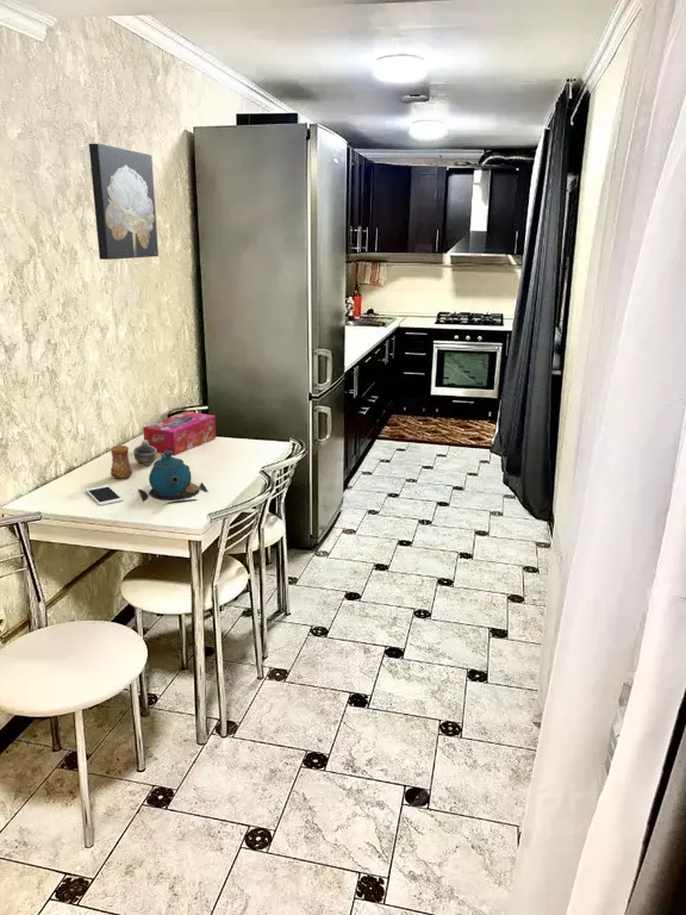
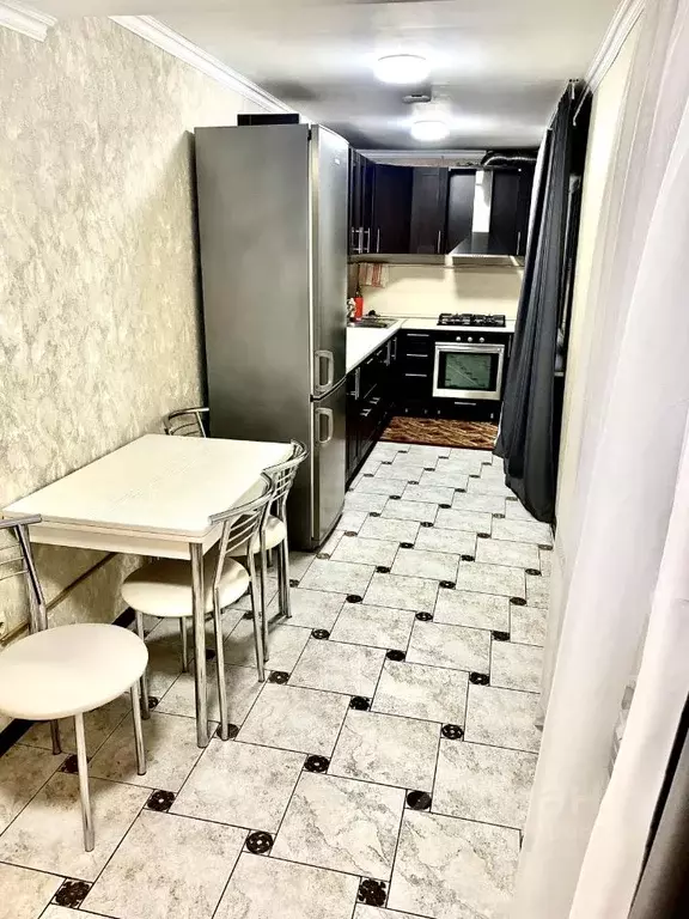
- cup [110,444,133,480]
- cup [132,440,157,467]
- teapot [137,450,208,506]
- tissue box [142,411,217,456]
- wall art [88,143,160,261]
- cell phone [85,484,124,506]
